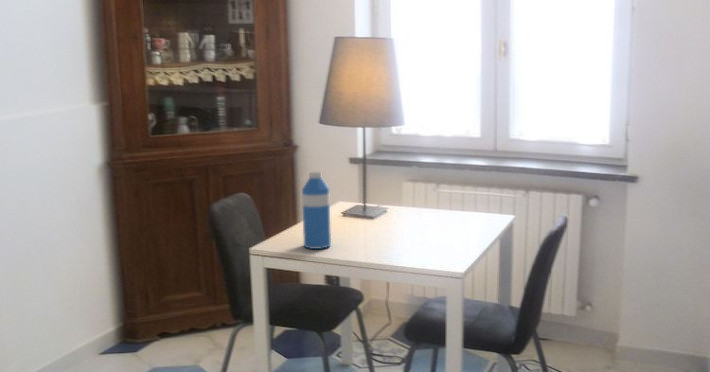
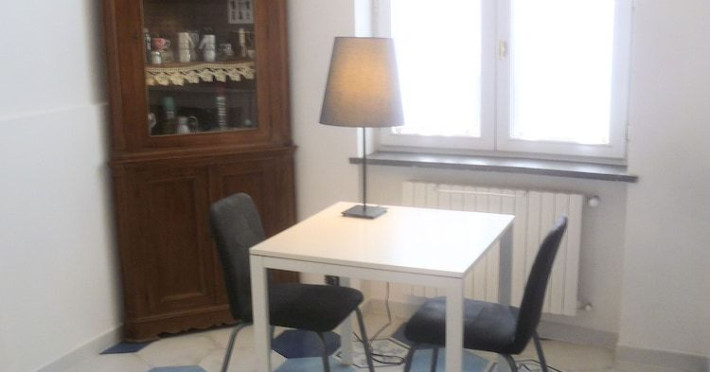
- water bottle [301,170,332,250]
